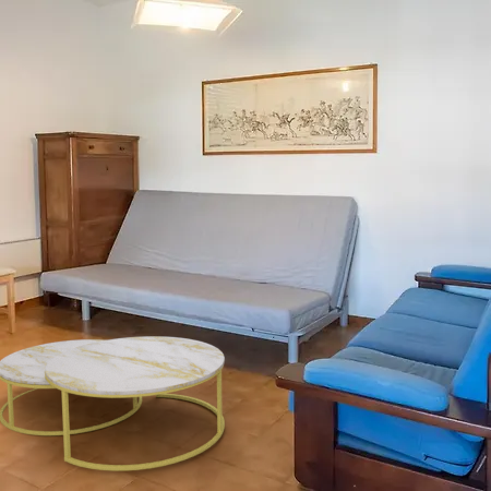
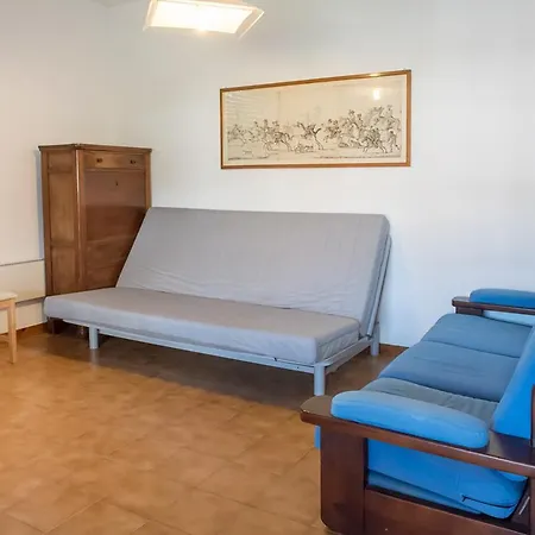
- coffee table [0,335,226,471]
